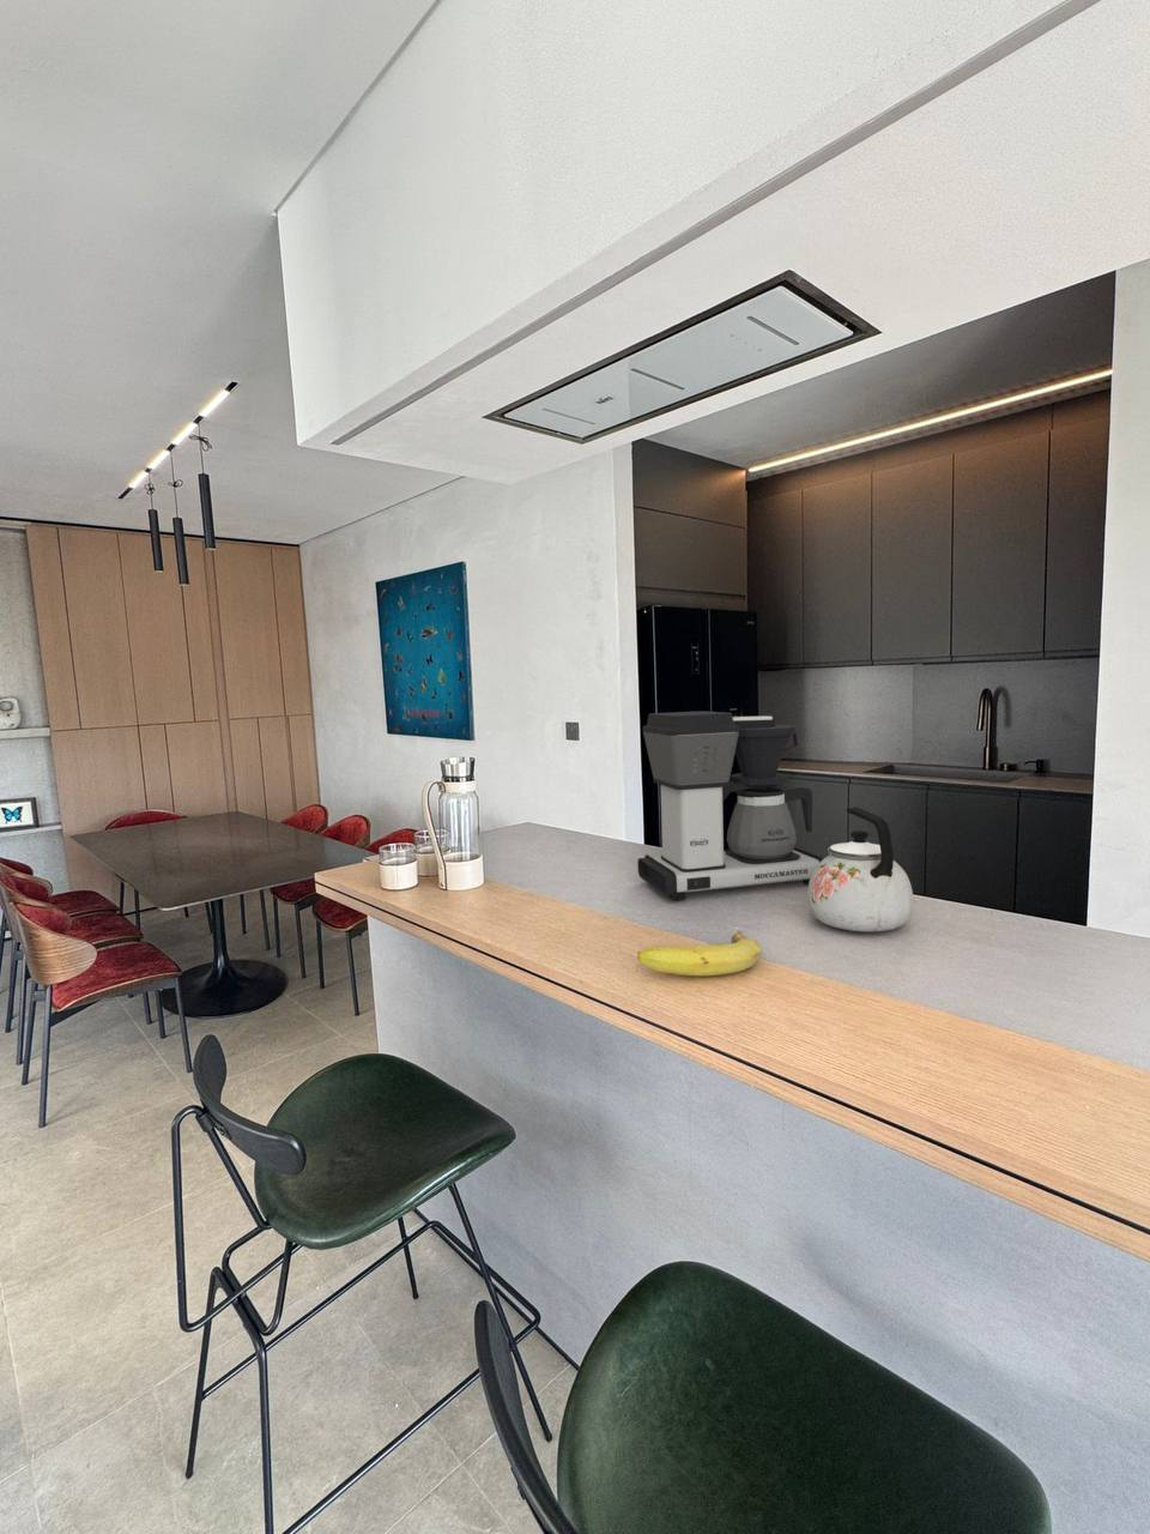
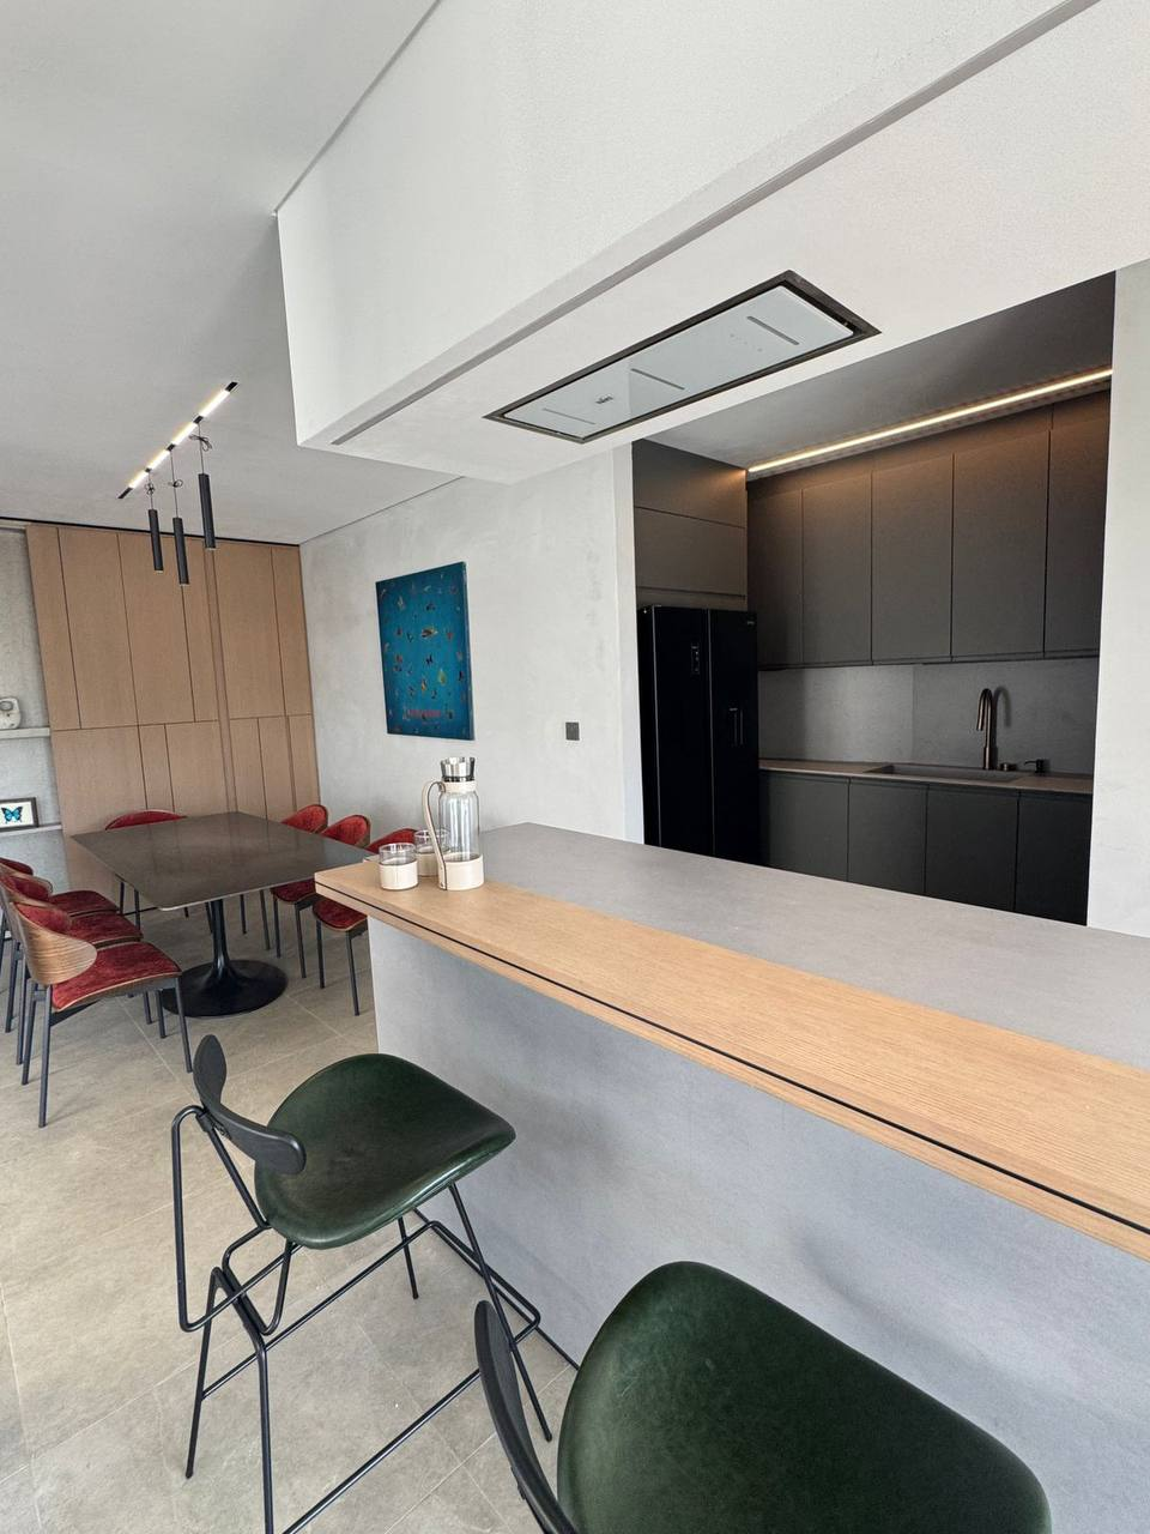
- coffee maker [637,709,825,901]
- fruit [637,930,763,977]
- kettle [806,806,914,932]
